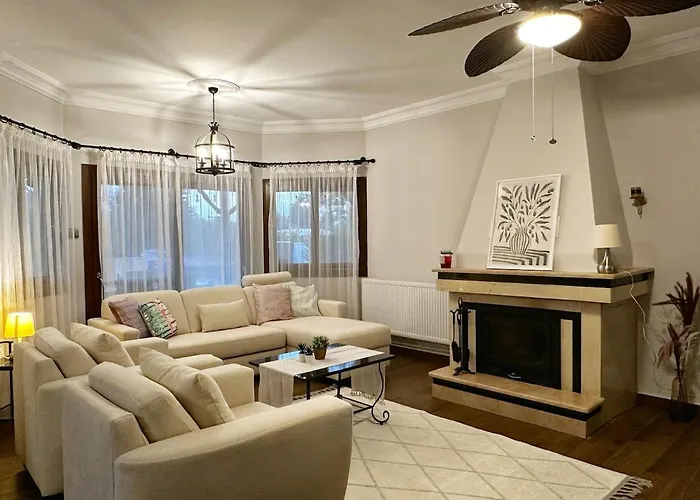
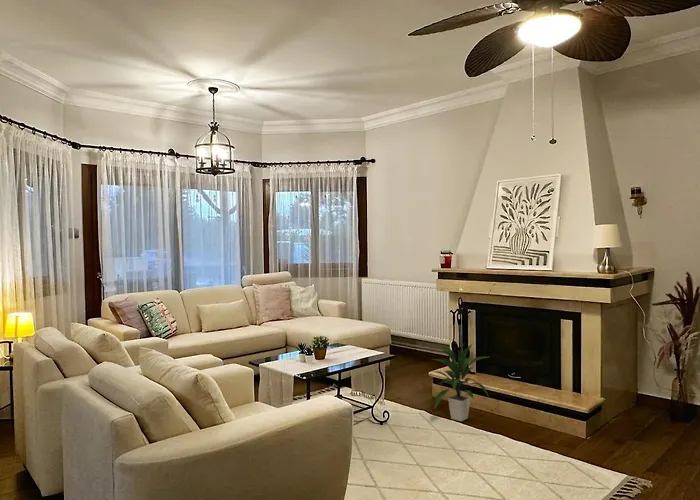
+ indoor plant [432,342,490,422]
